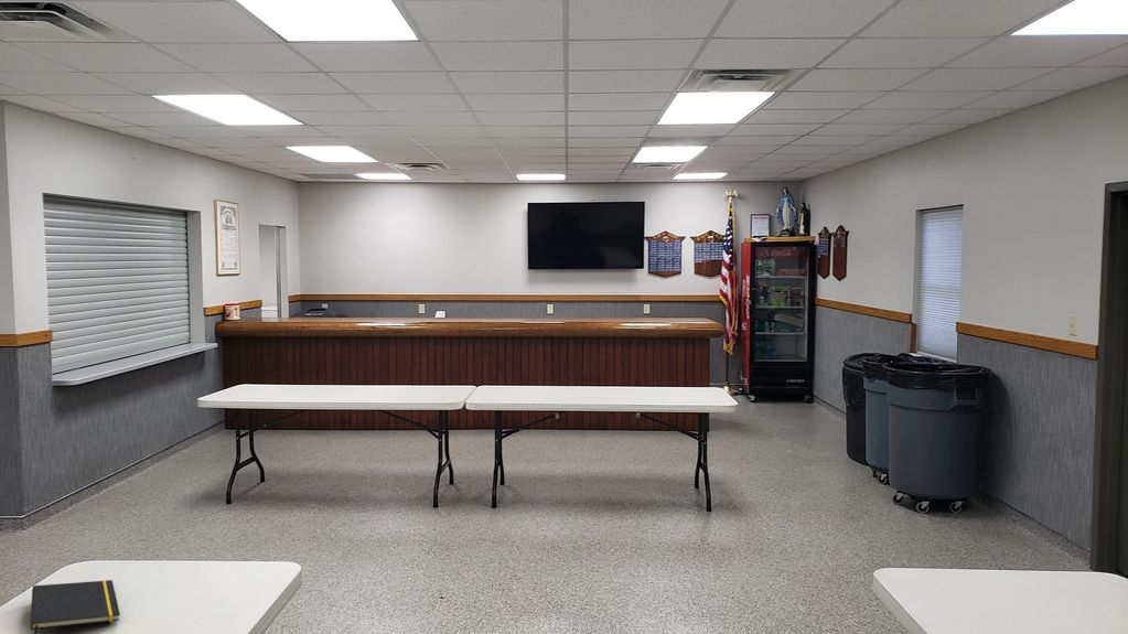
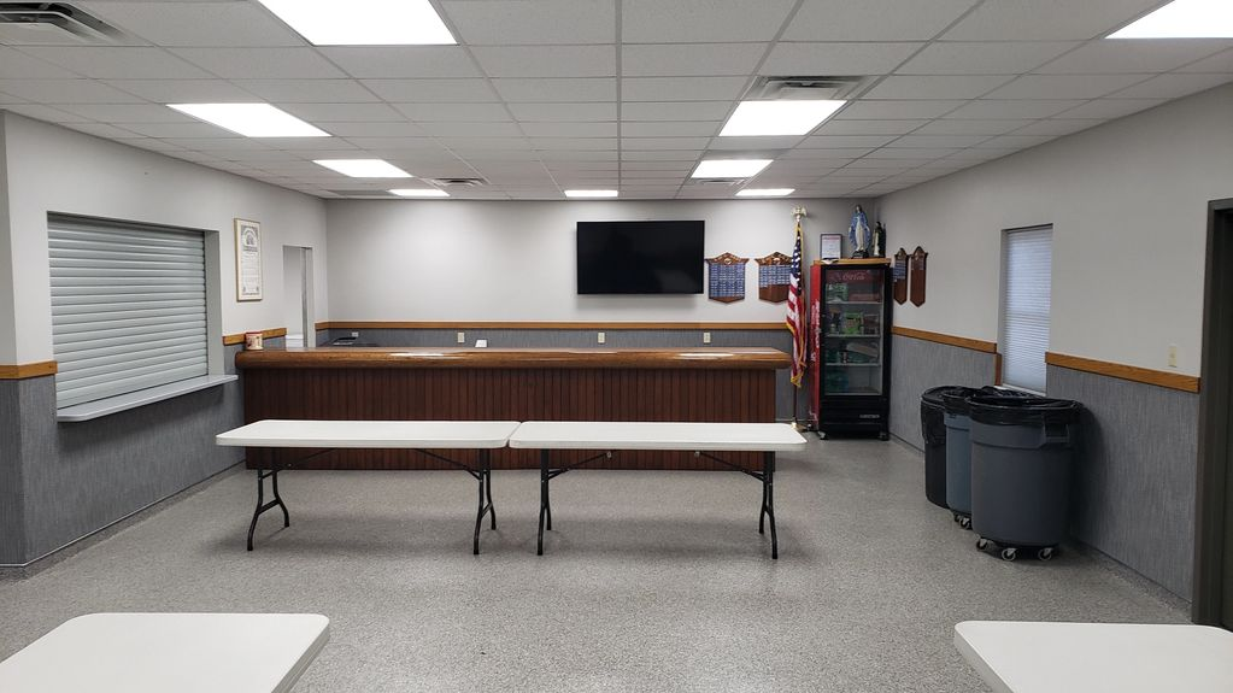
- notepad [30,579,121,634]
